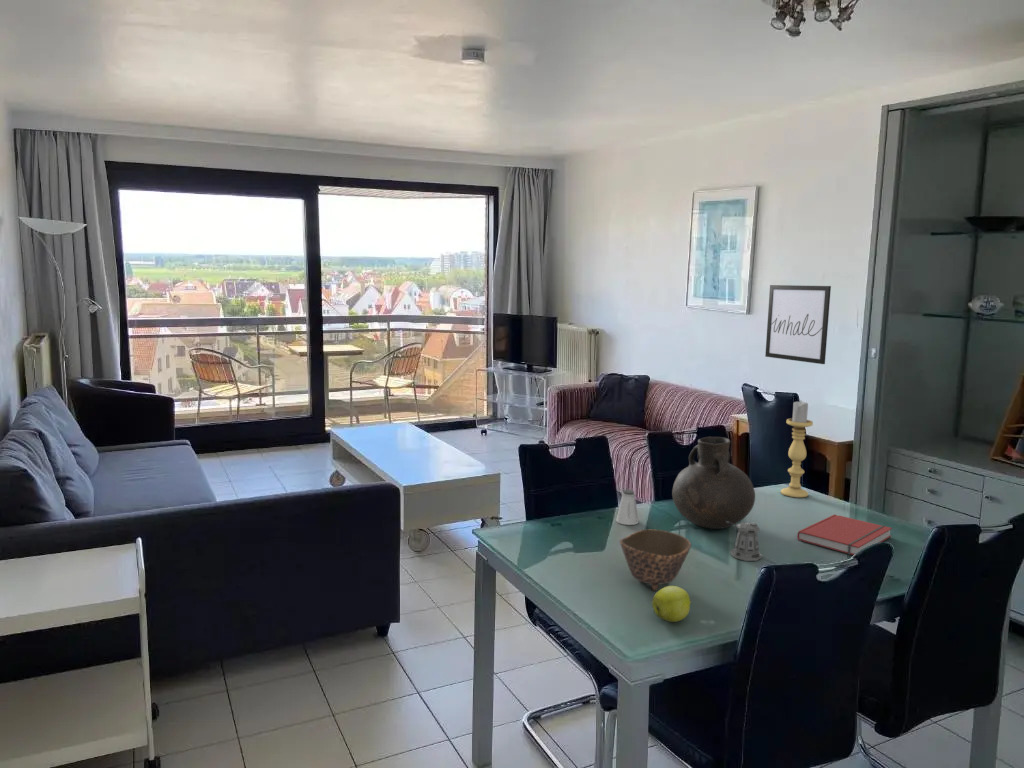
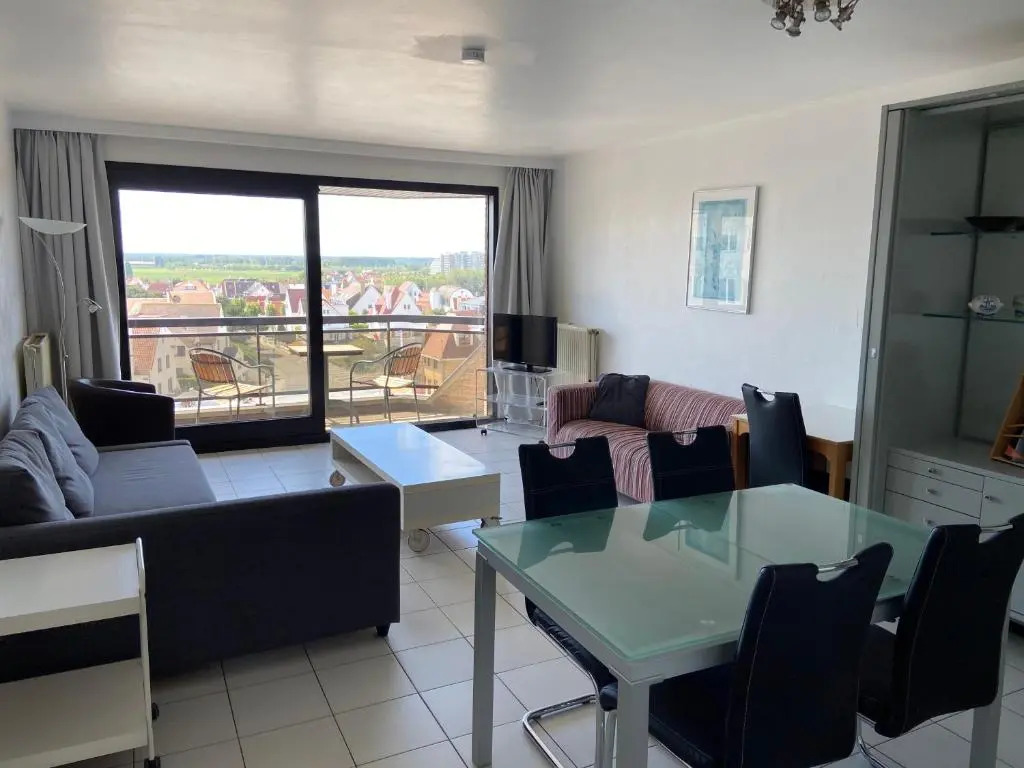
- bowl [619,529,692,592]
- vase [671,436,756,530]
- pepper shaker [724,520,763,562]
- book [796,514,893,556]
- candle holder [780,401,814,499]
- wall art [764,284,832,365]
- apple [651,585,692,623]
- saltshaker [615,489,640,526]
